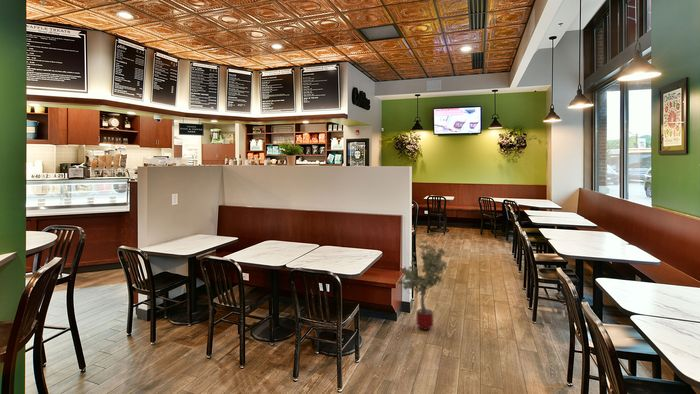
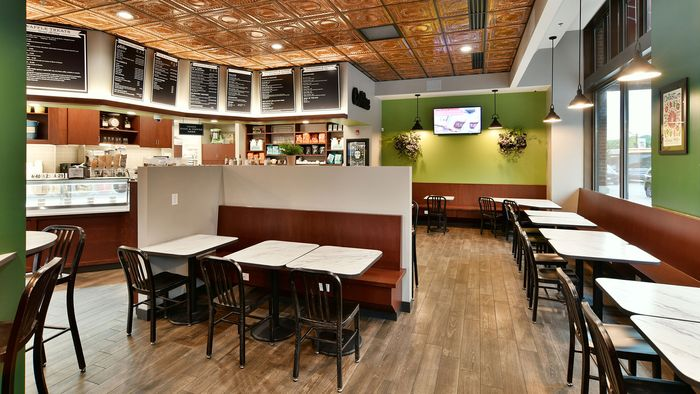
- potted tree [396,239,449,331]
